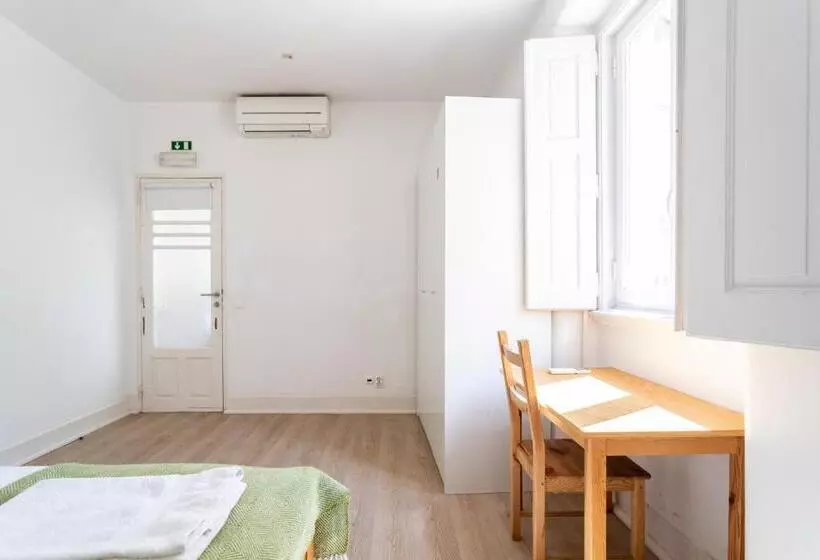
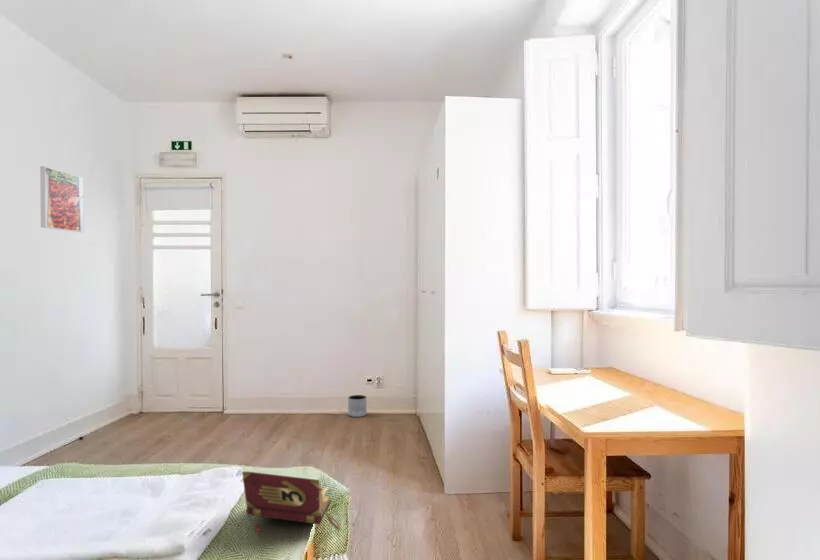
+ planter [347,394,368,418]
+ book [241,470,341,533]
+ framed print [39,166,85,233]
